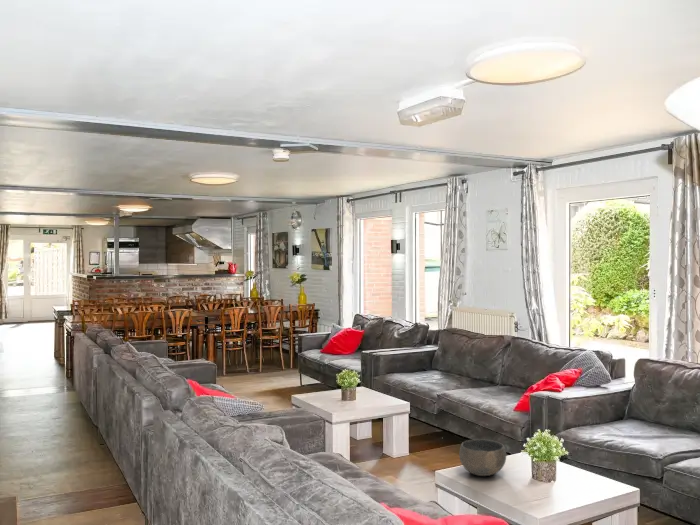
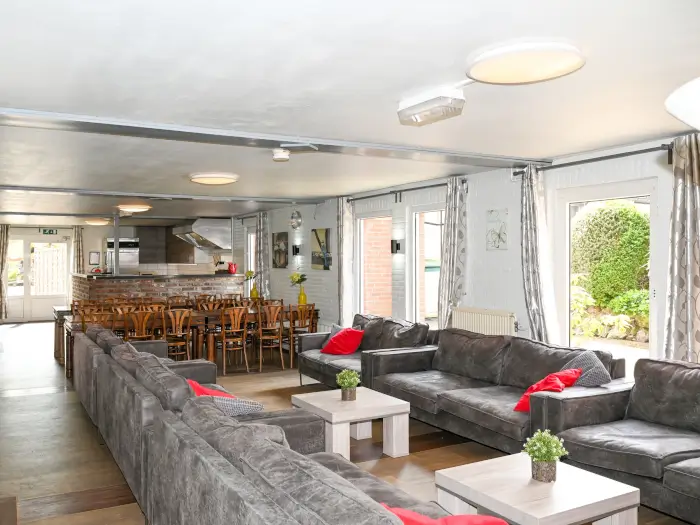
- bowl [458,438,507,477]
